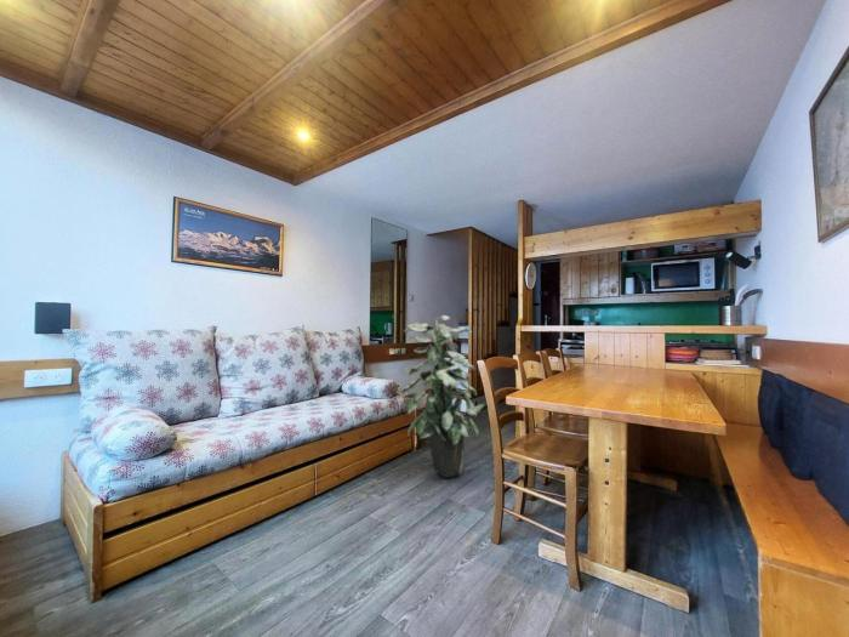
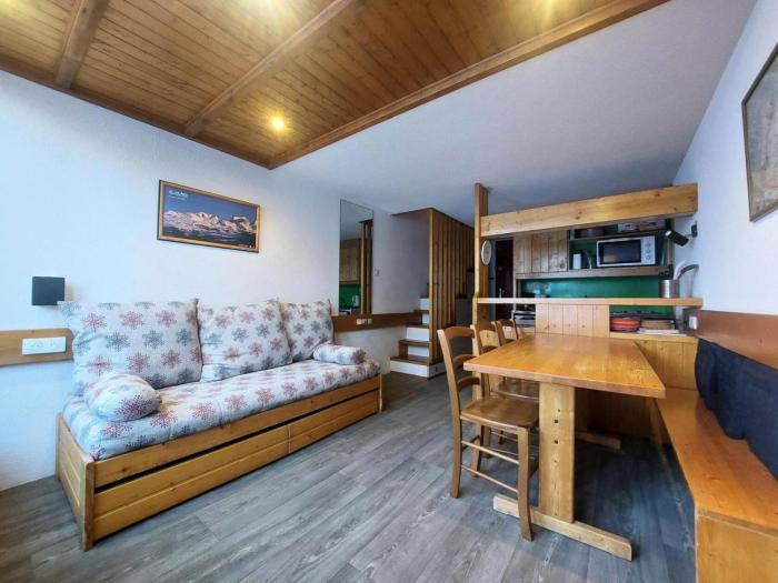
- indoor plant [400,314,486,479]
